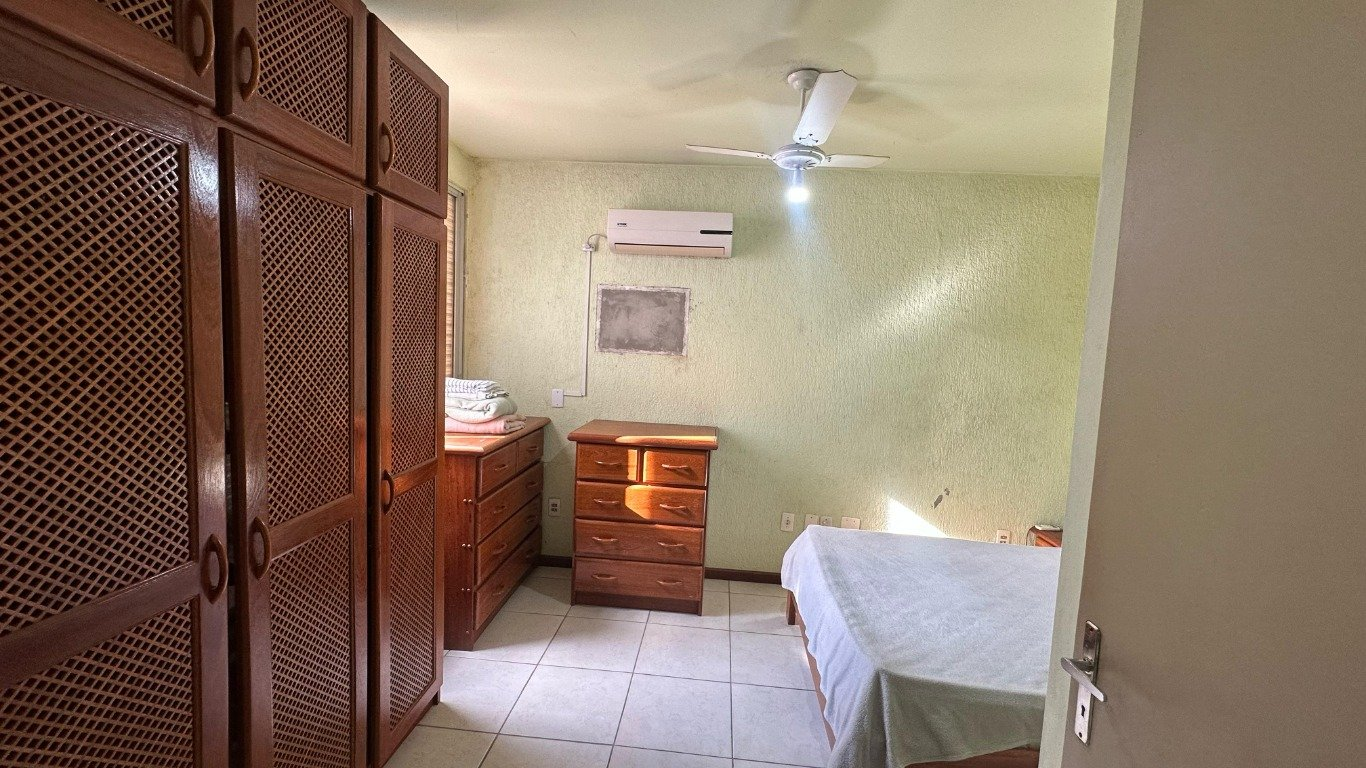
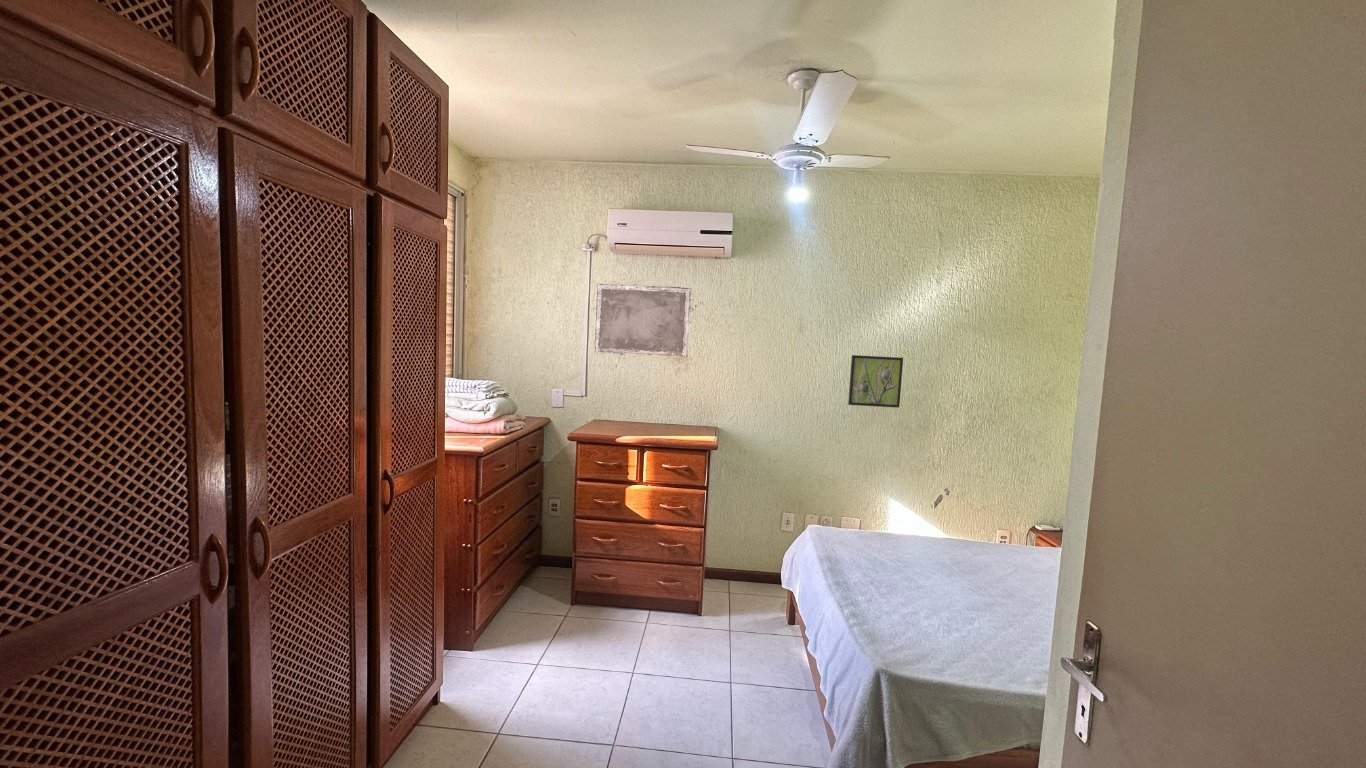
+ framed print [847,354,904,408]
